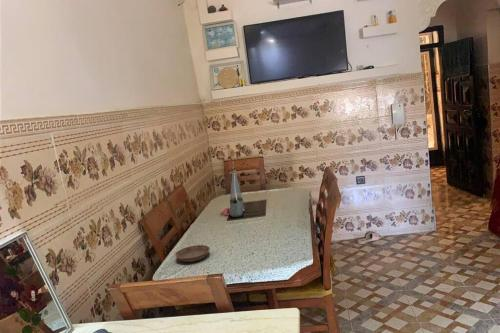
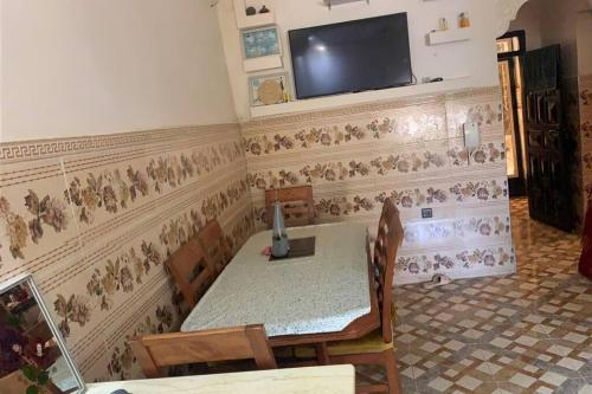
- saucer [174,244,211,263]
